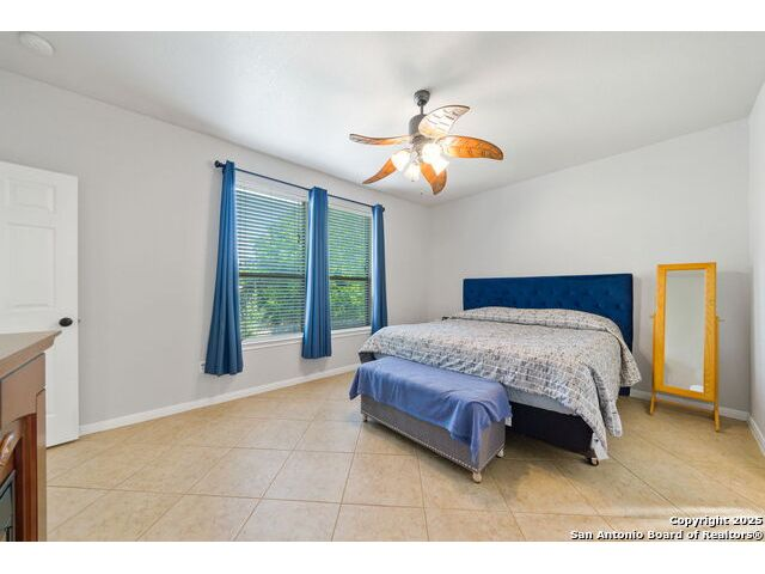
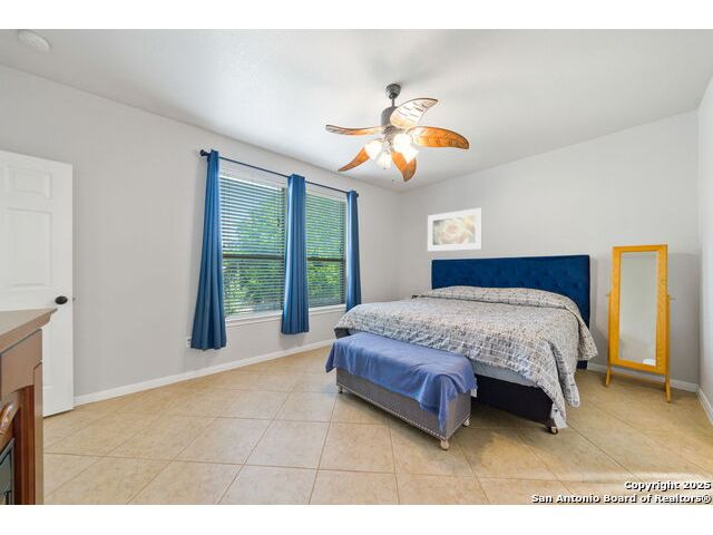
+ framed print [427,206,484,252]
